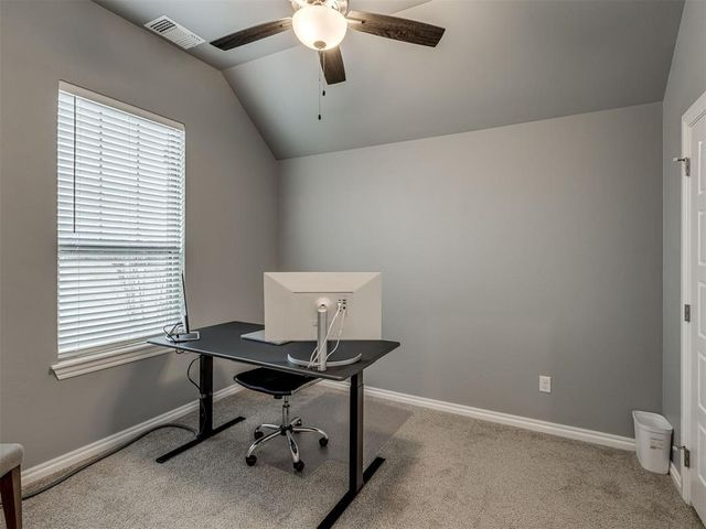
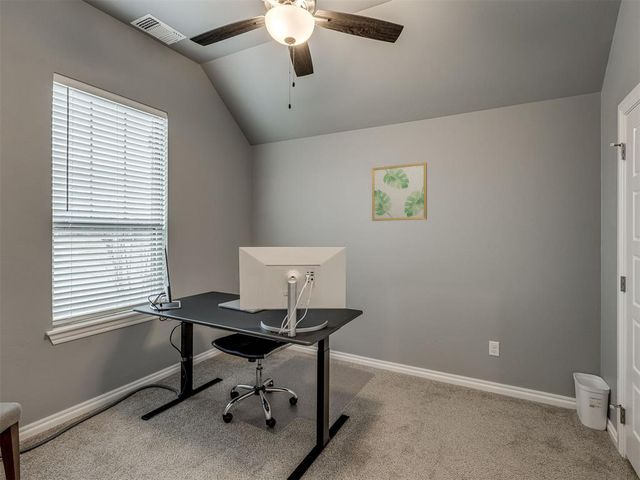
+ wall art [371,161,428,222]
